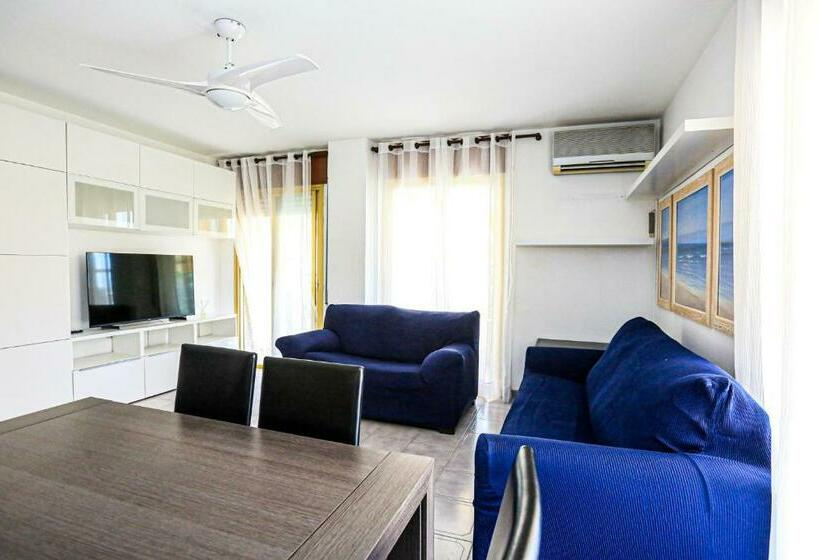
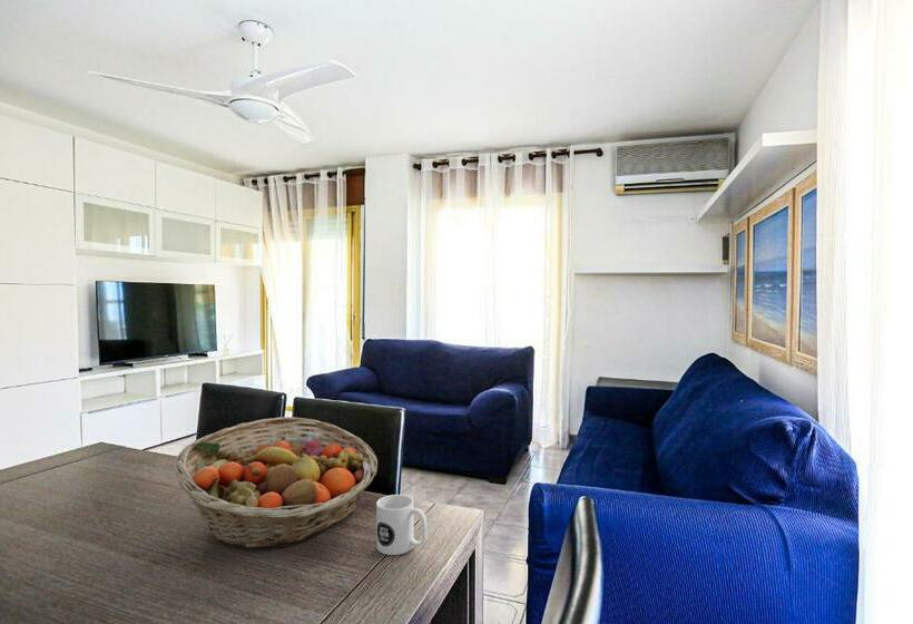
+ fruit basket [173,416,379,550]
+ mug [375,494,429,556]
